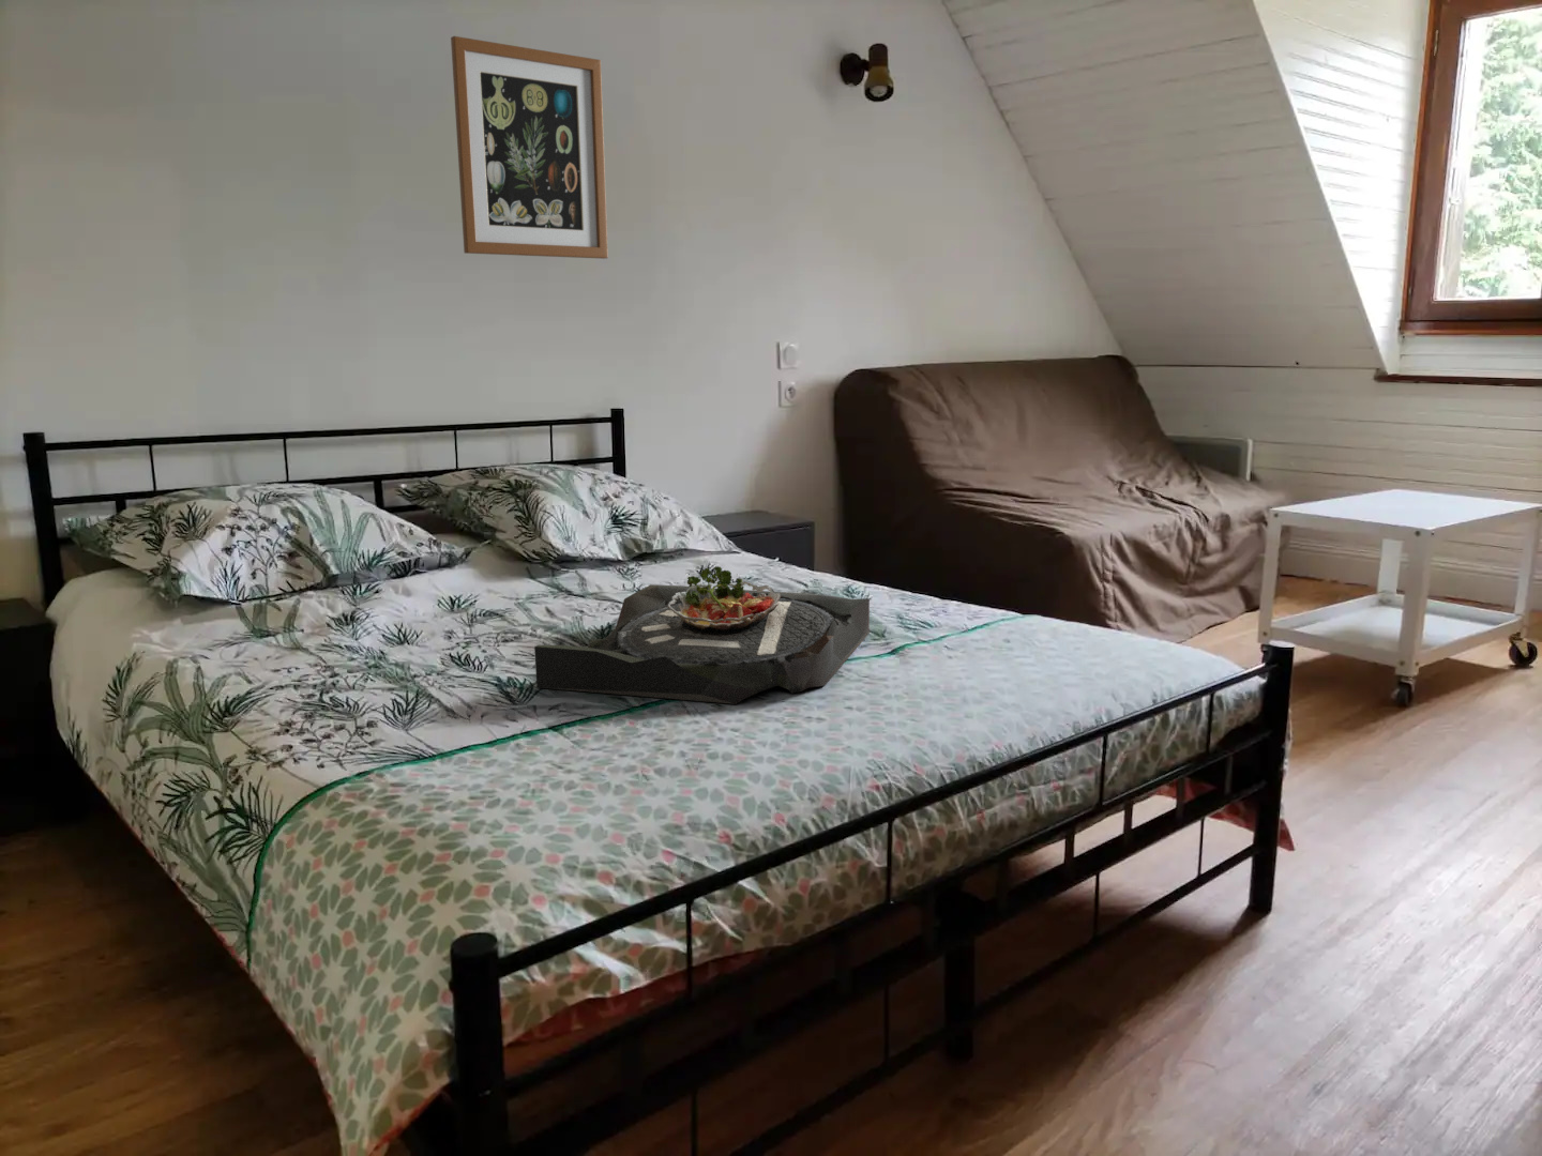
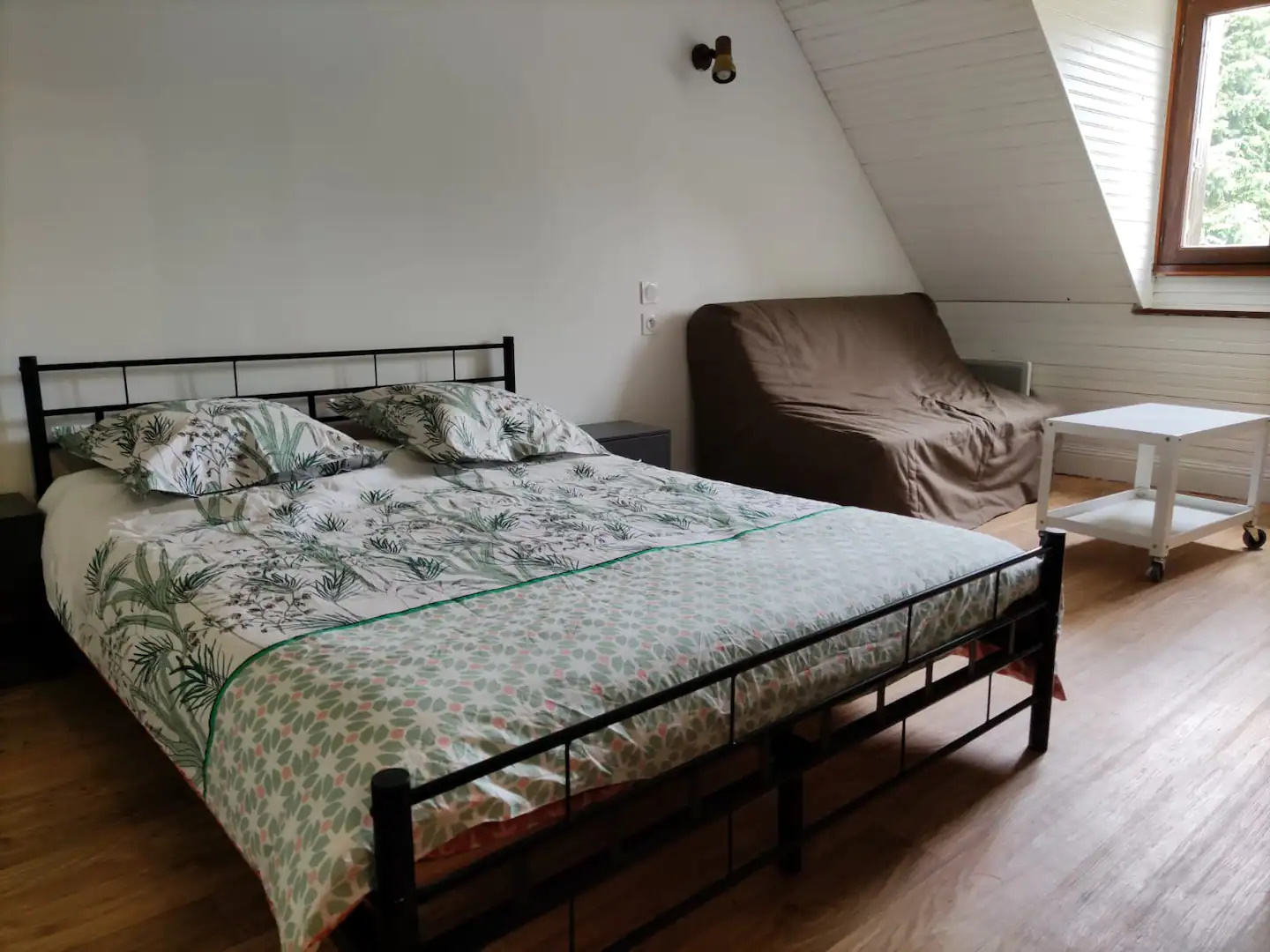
- serving tray [533,565,872,706]
- wall art [449,35,610,260]
